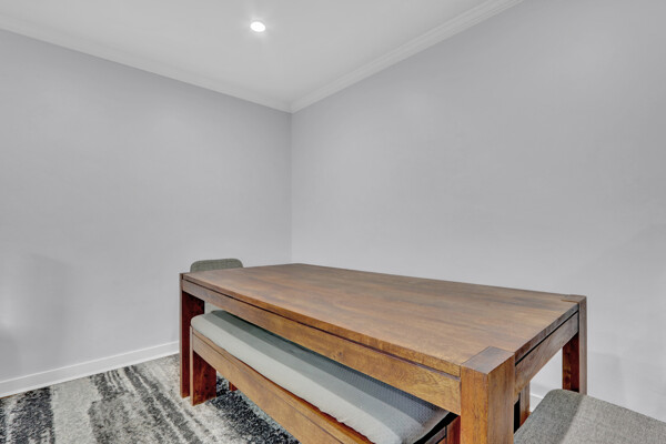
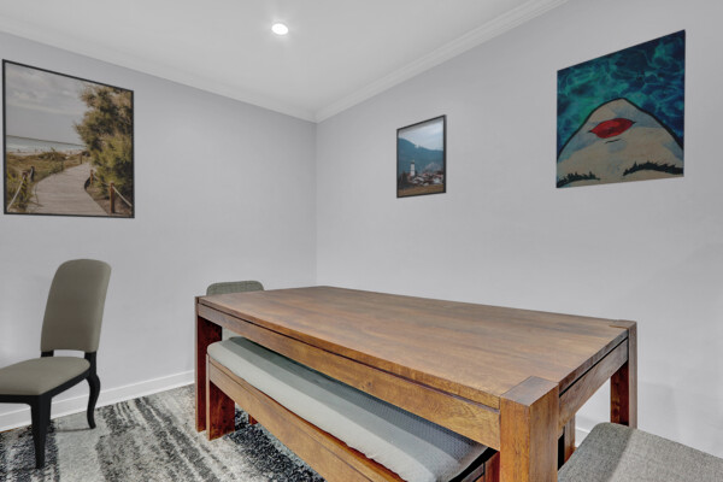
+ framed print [395,113,448,200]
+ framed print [0,58,136,219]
+ dining chair [0,258,112,470]
+ wall art [554,28,687,190]
